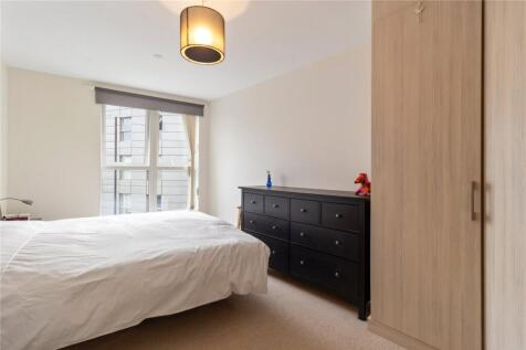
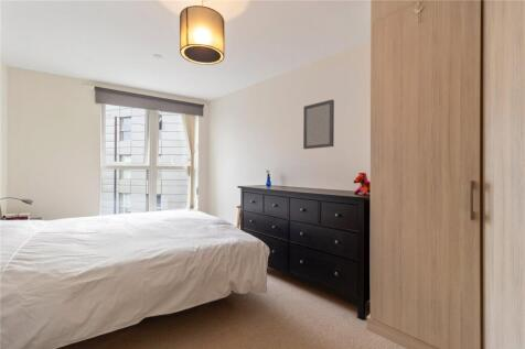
+ home mirror [302,99,335,150]
